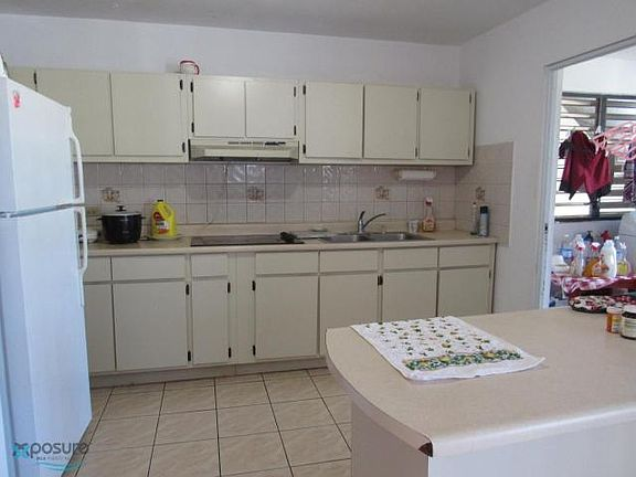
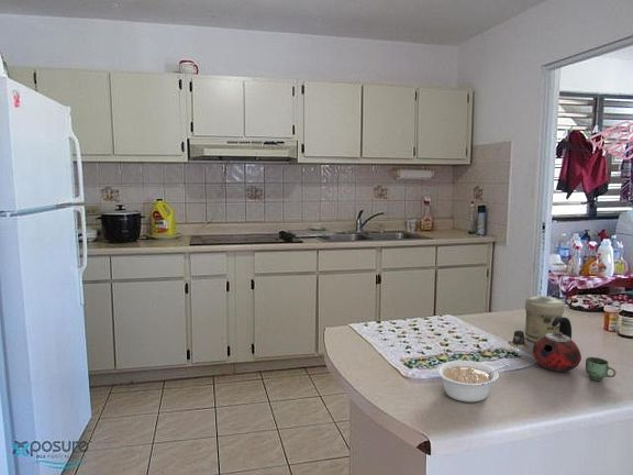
+ jar [524,295,566,343]
+ legume [436,360,510,404]
+ kettle [507,316,618,382]
